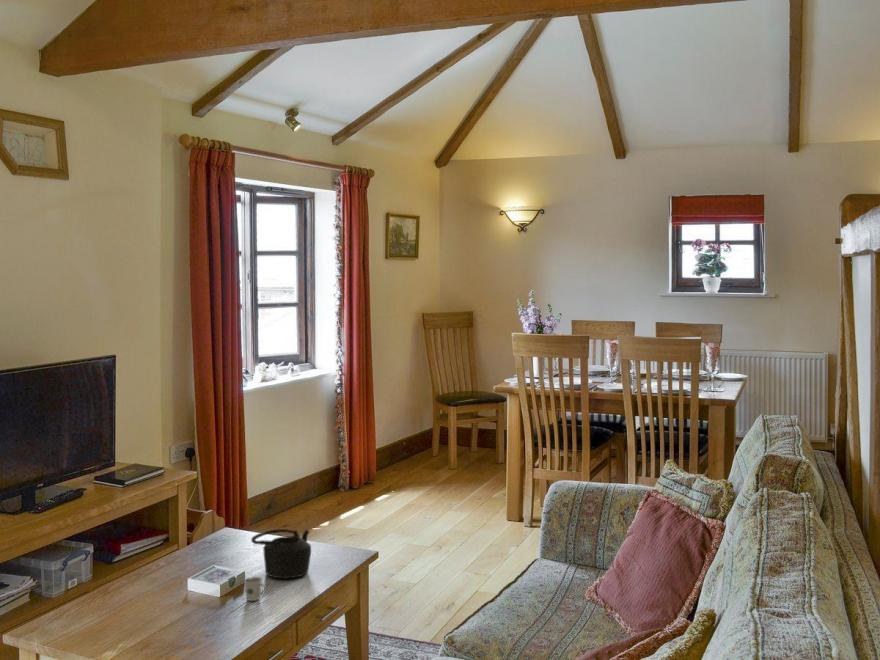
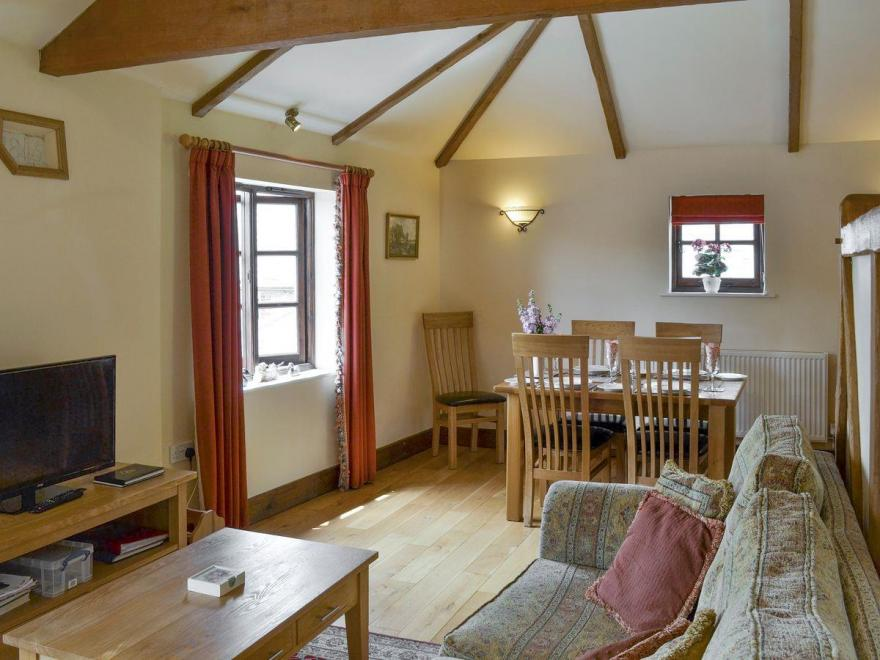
- teapot [250,528,312,580]
- cup [243,576,266,602]
